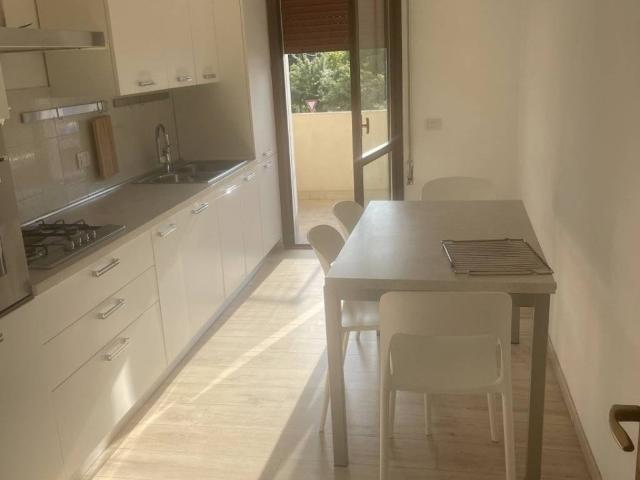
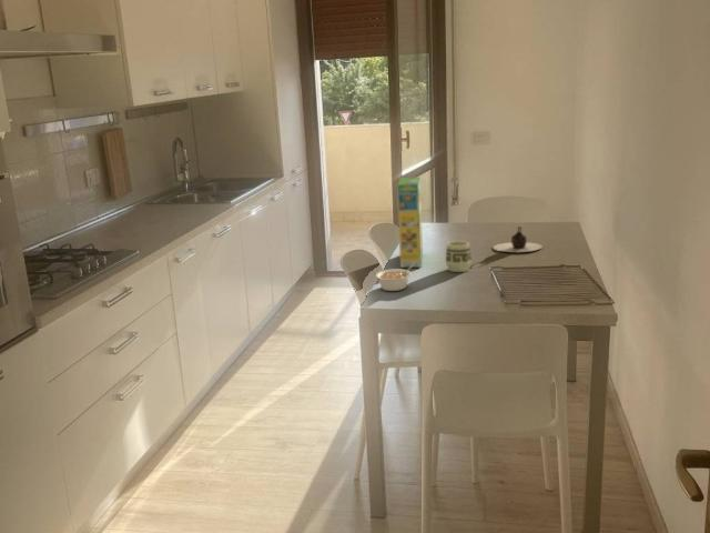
+ cereal box [396,175,424,269]
+ cup [445,240,473,273]
+ teapot [493,225,544,253]
+ legume [375,265,414,292]
